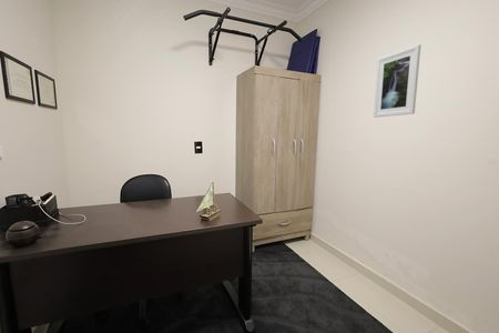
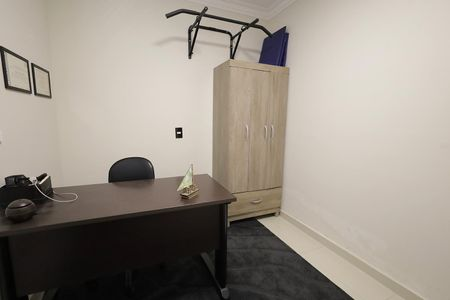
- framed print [373,43,421,119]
